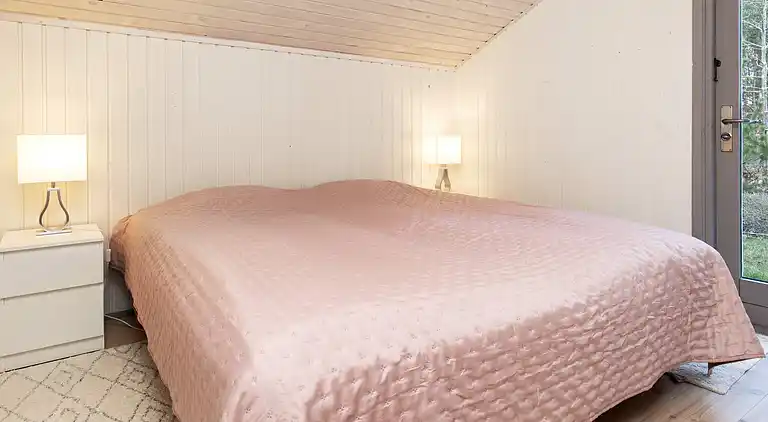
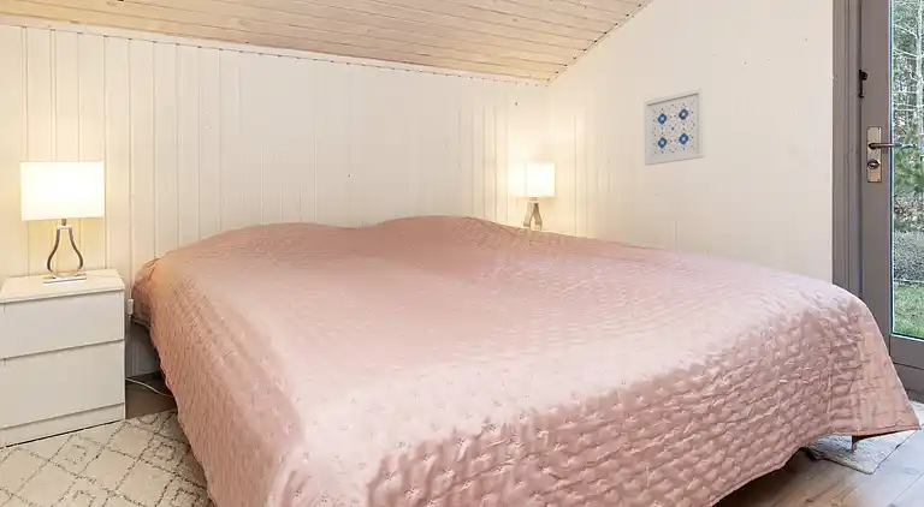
+ wall art [642,87,706,167]
